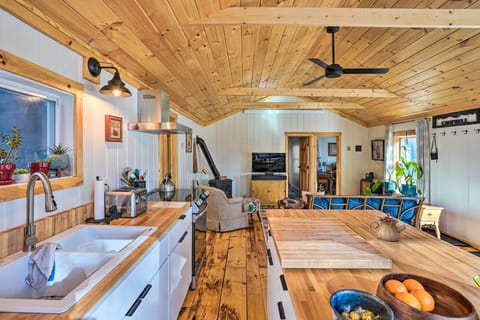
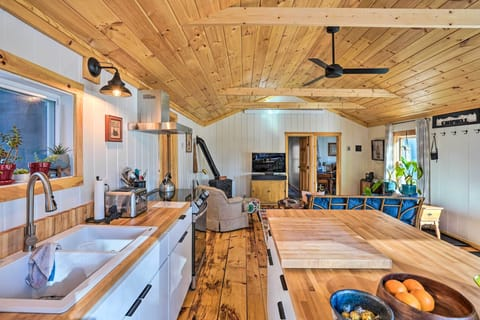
- teapot [368,212,407,242]
